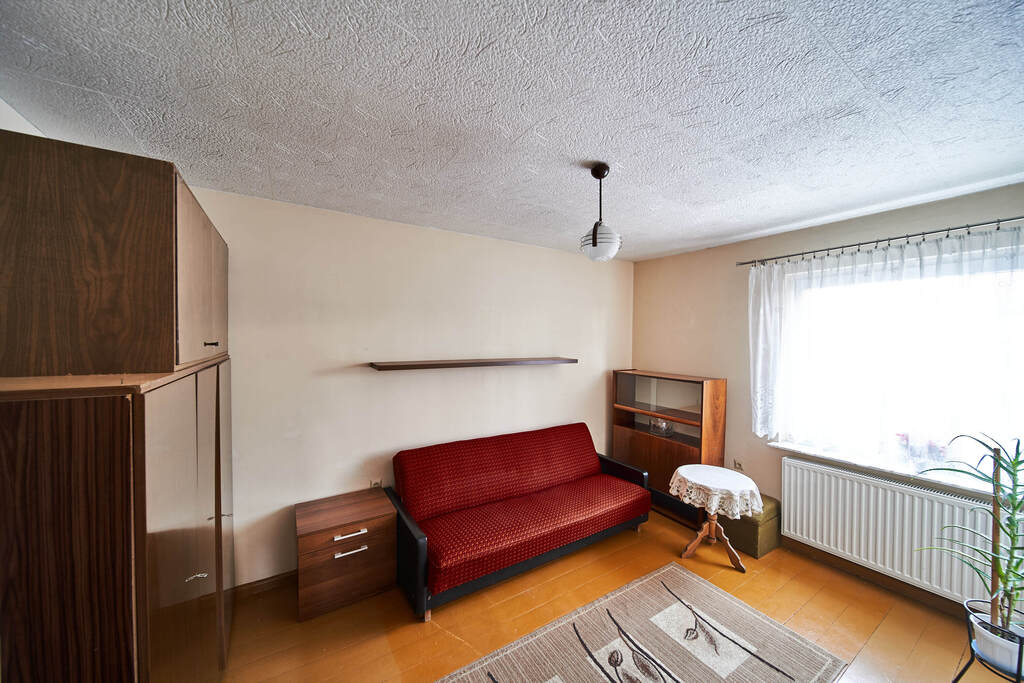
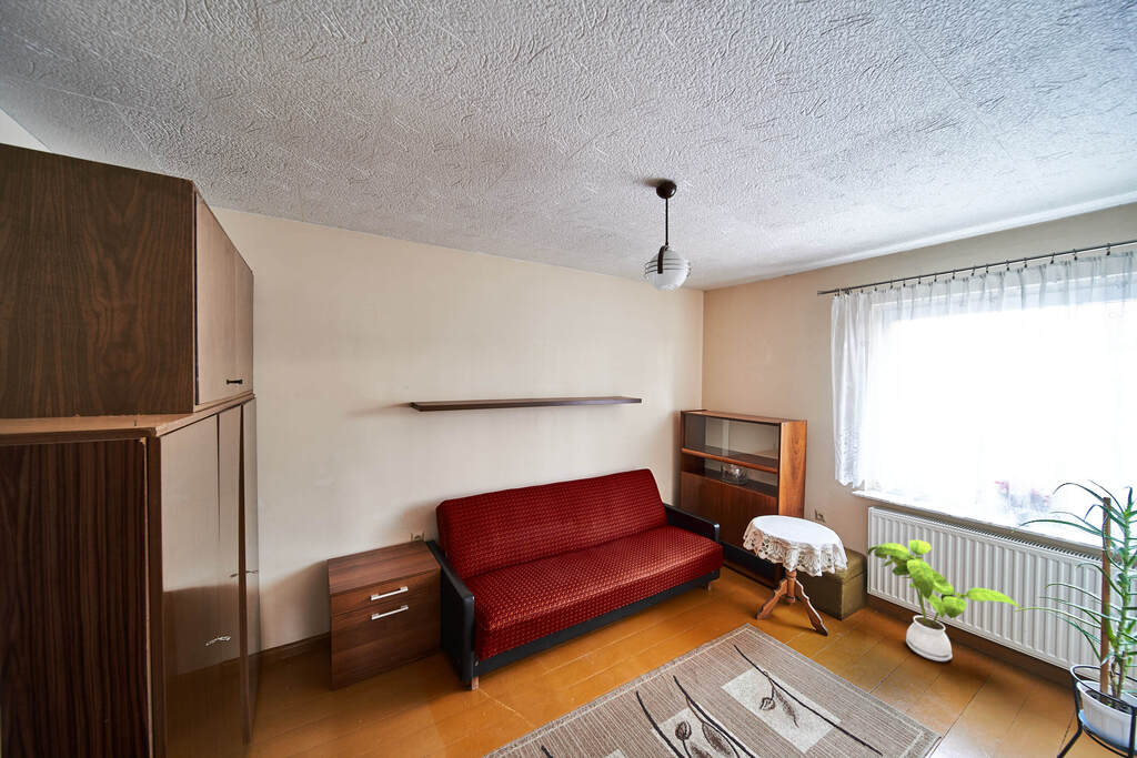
+ house plant [866,538,1026,663]
